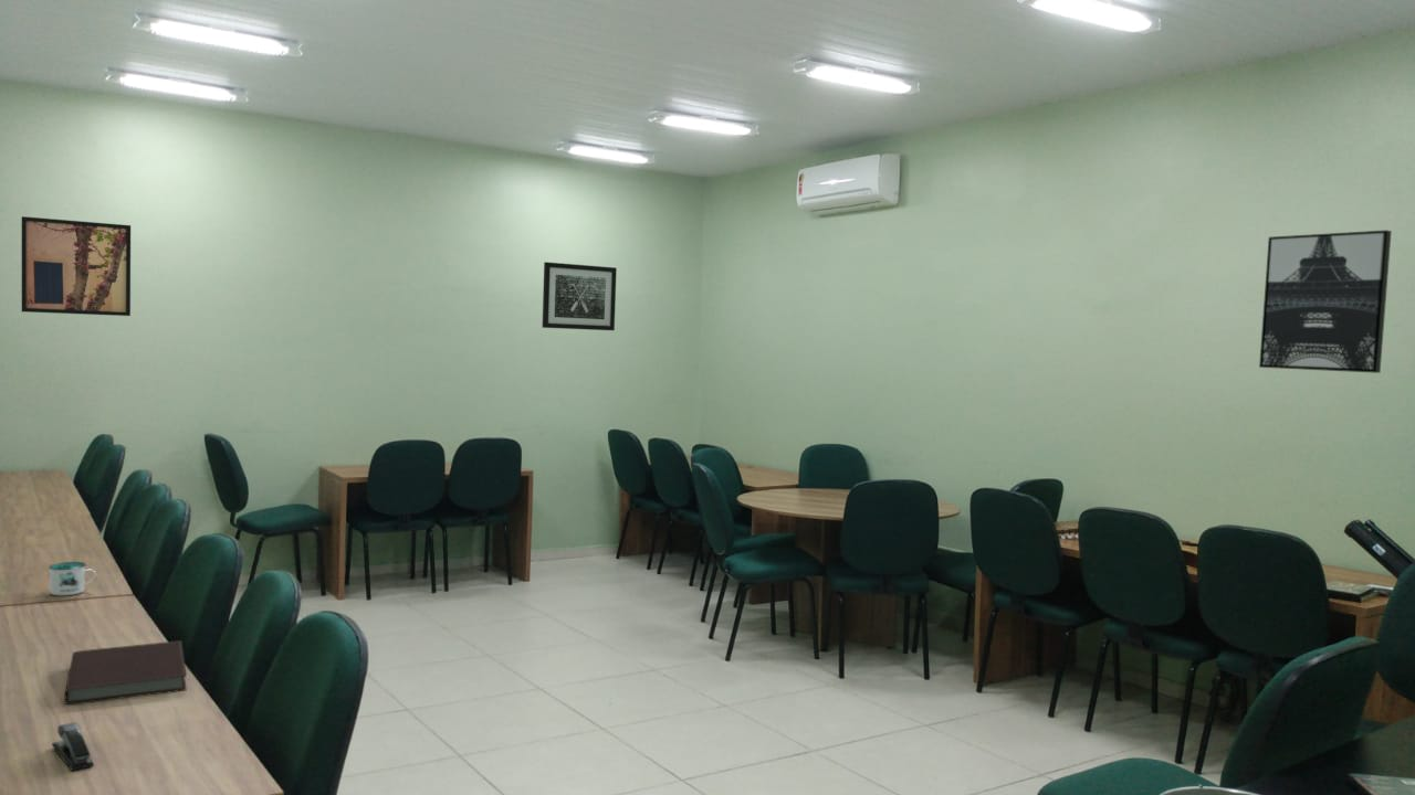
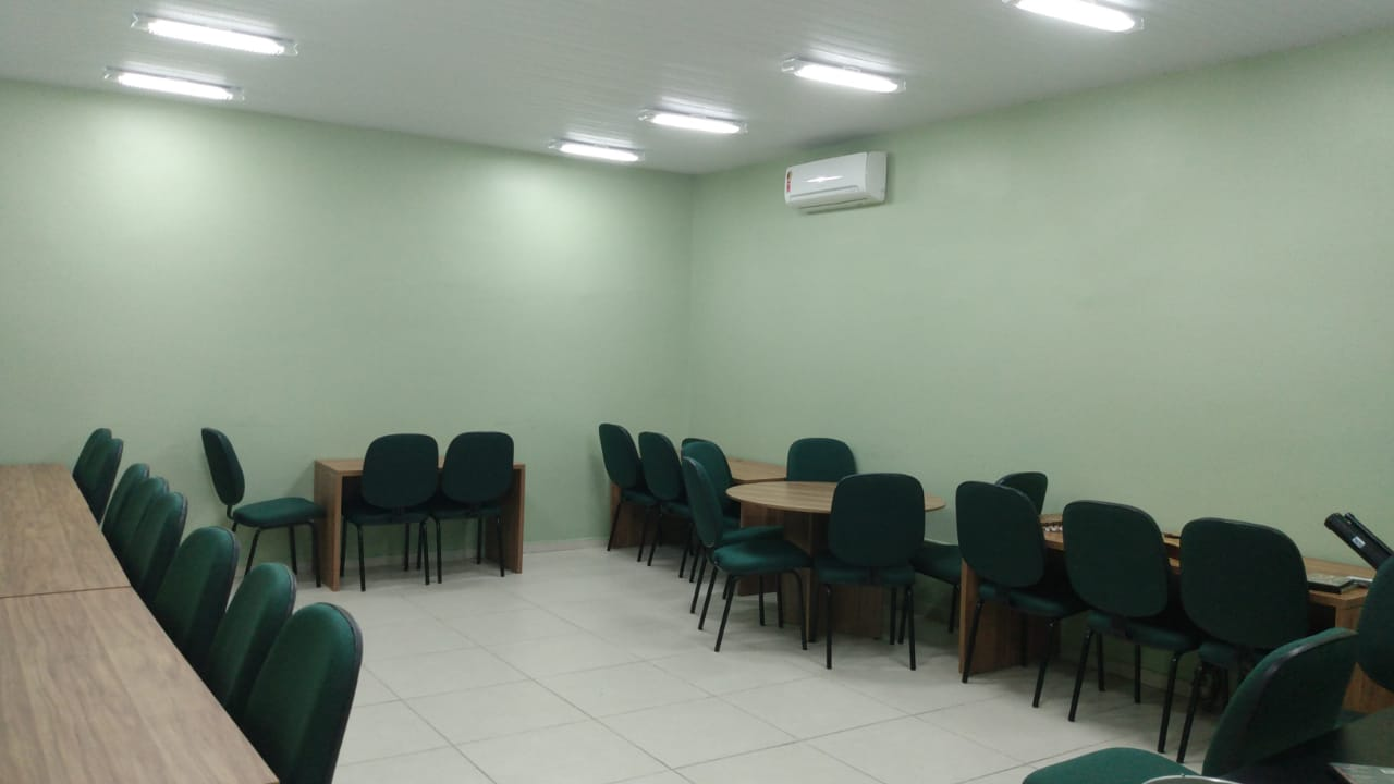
- notebook [64,639,188,706]
- wall art [21,215,132,317]
- mug [48,561,97,596]
- stapler [51,721,95,772]
- wall art [542,261,618,331]
- wall art [1258,229,1393,374]
